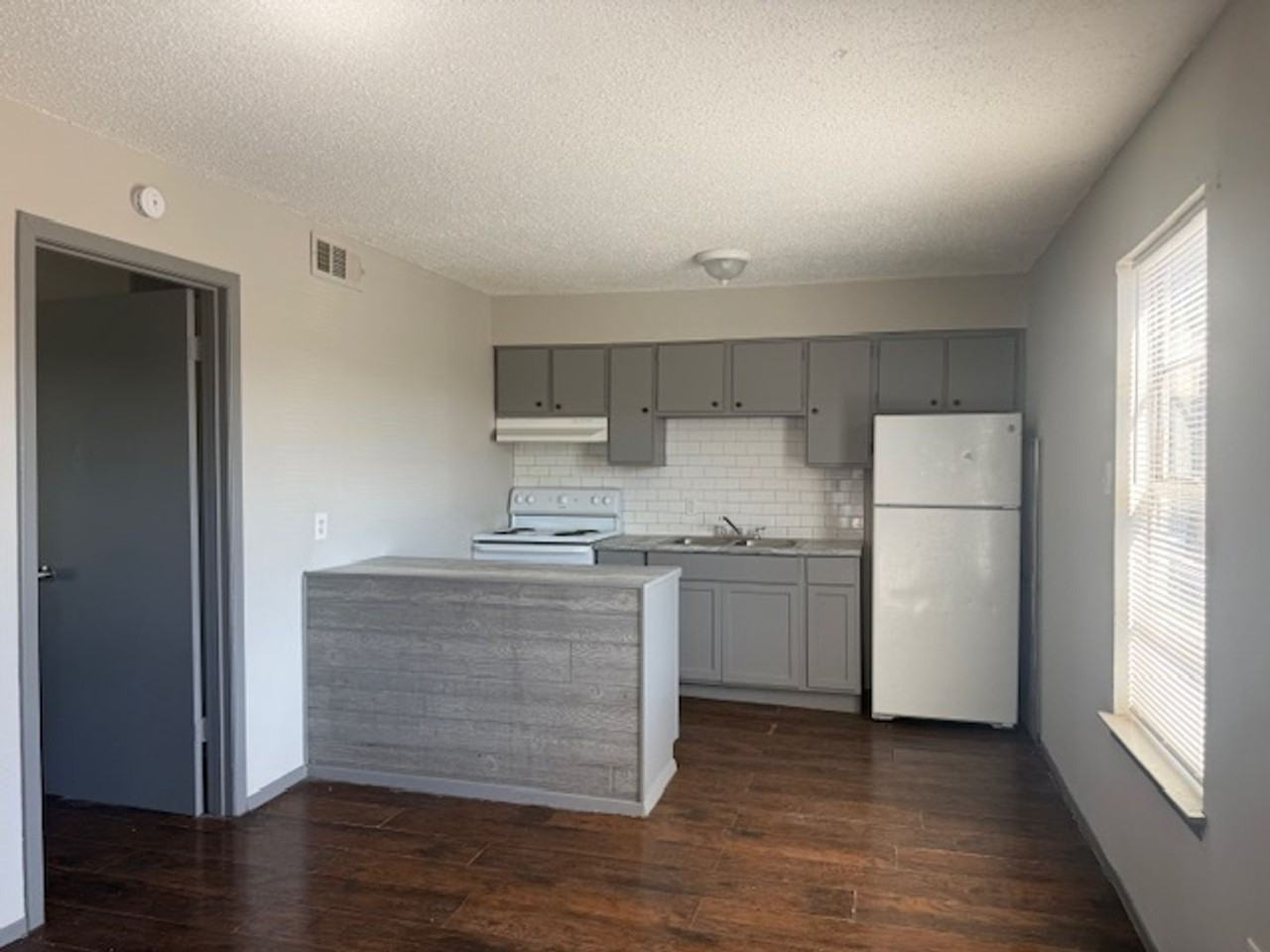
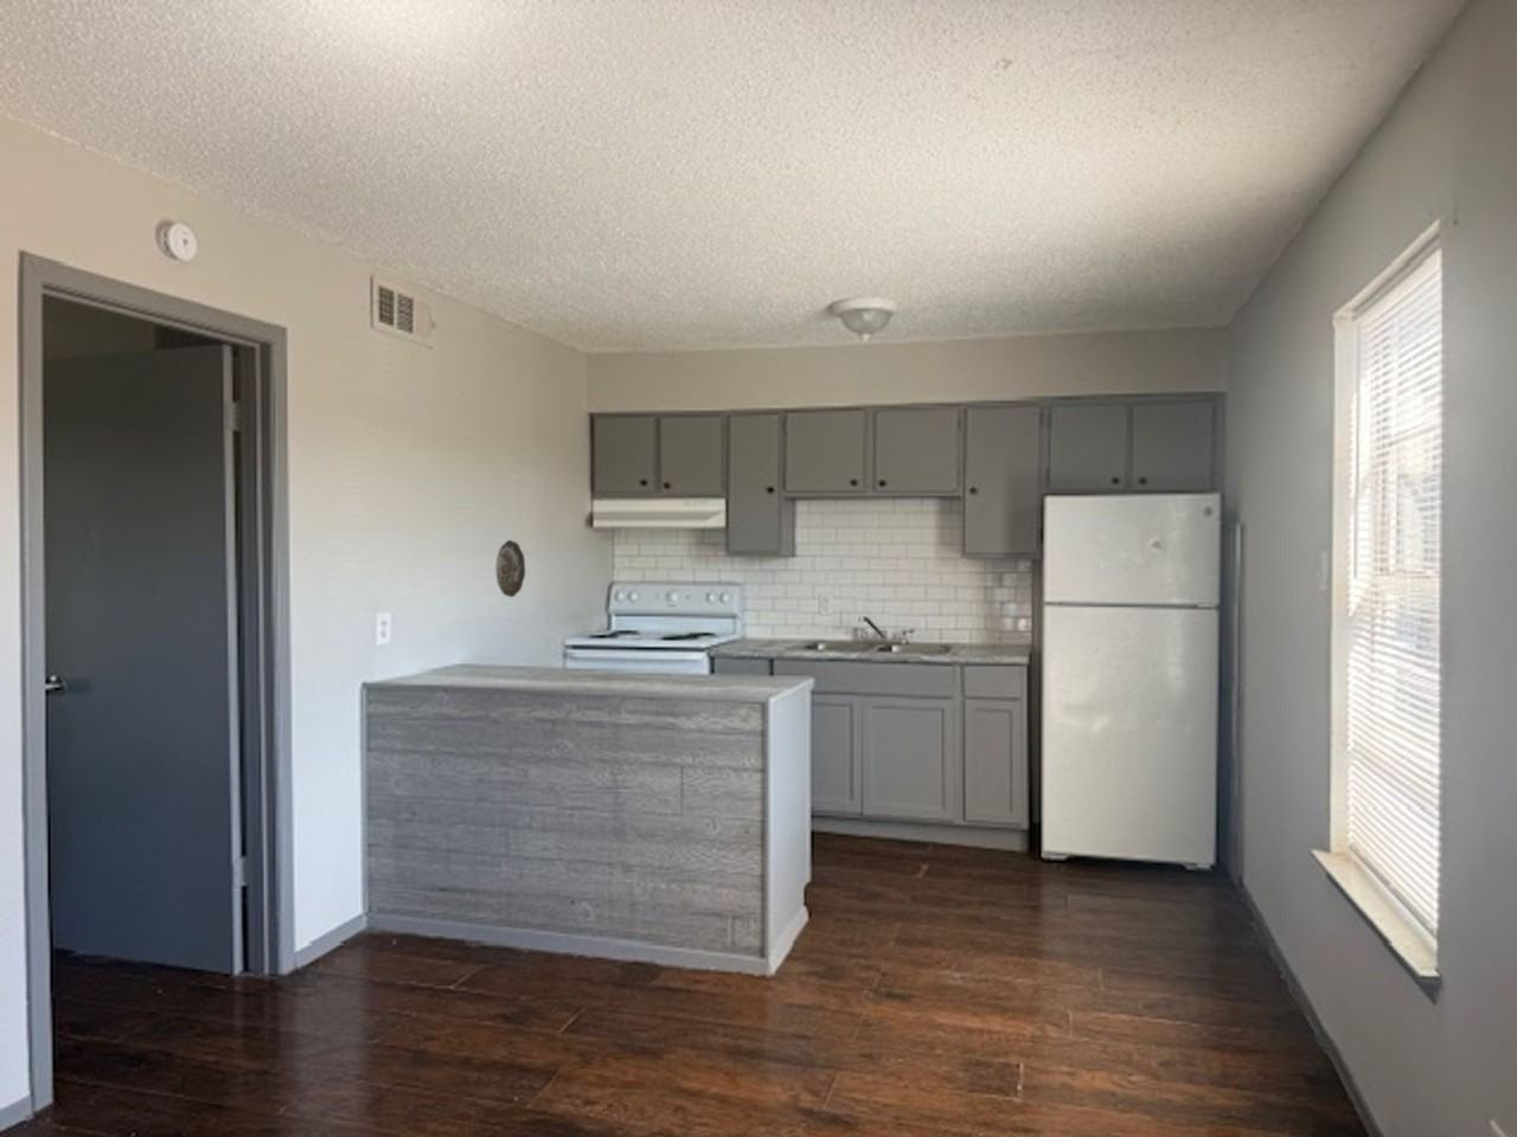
+ decorative plate [495,539,527,598]
